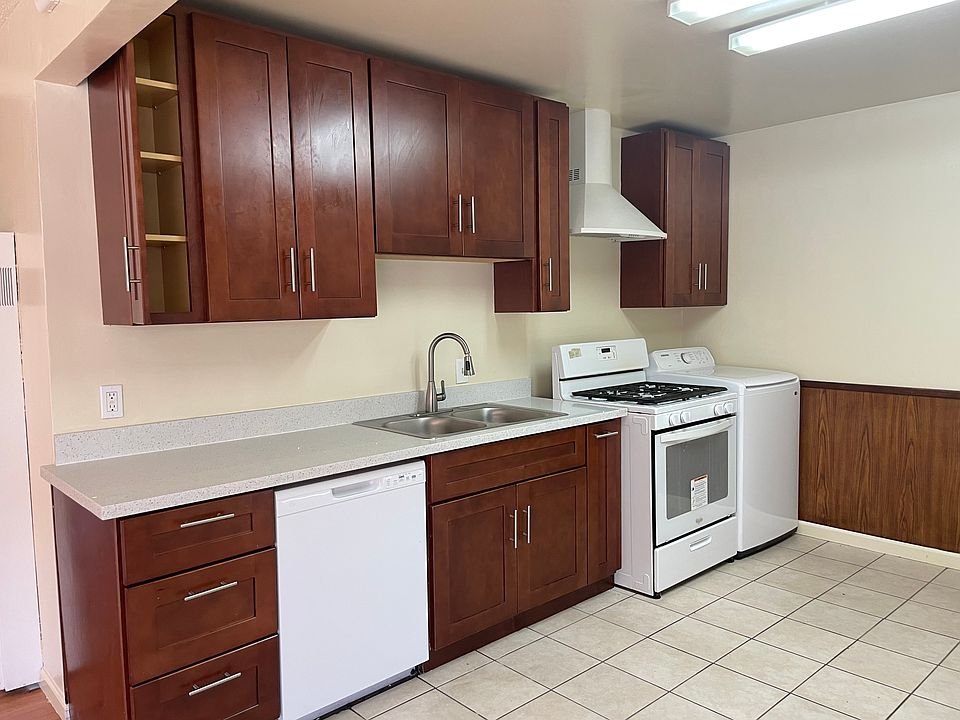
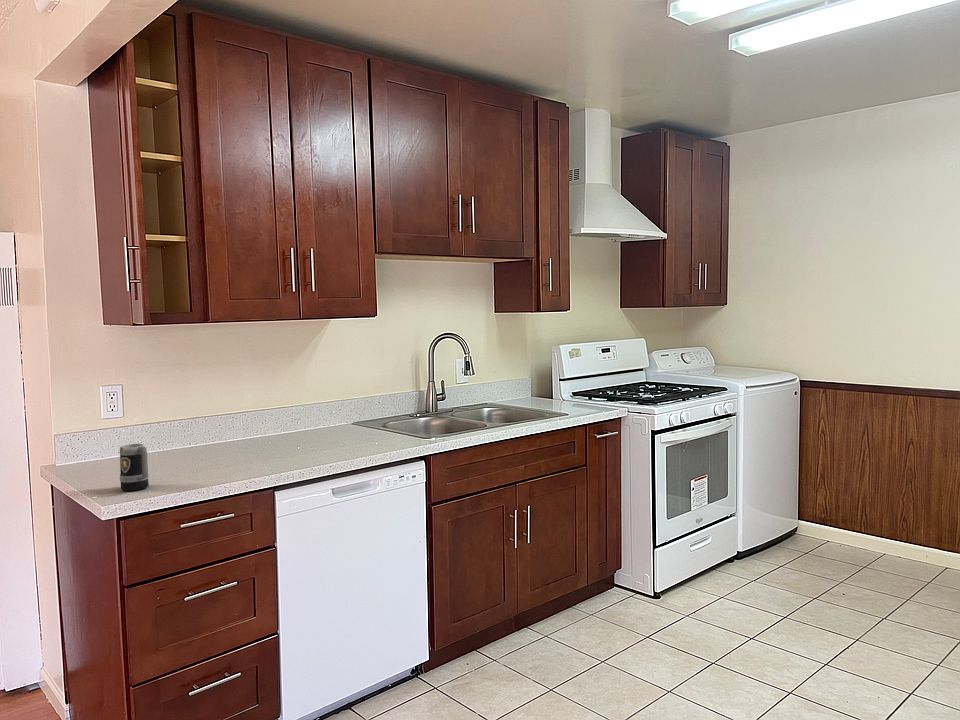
+ mug [119,443,150,492]
